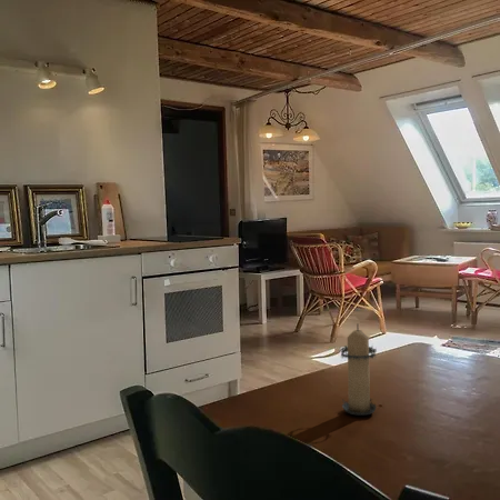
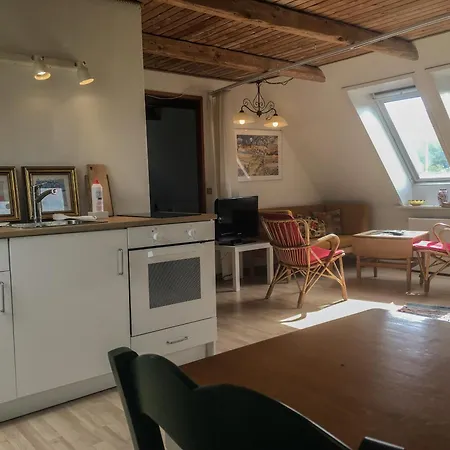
- candle [338,322,380,417]
